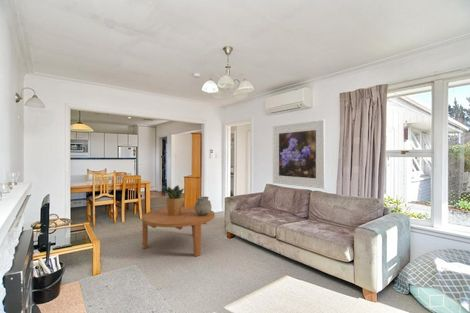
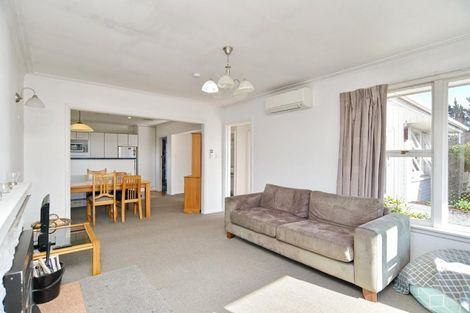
- coffee table [141,206,216,257]
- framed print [272,119,326,190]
- ceramic pot [194,196,213,215]
- potted plant [162,184,185,216]
